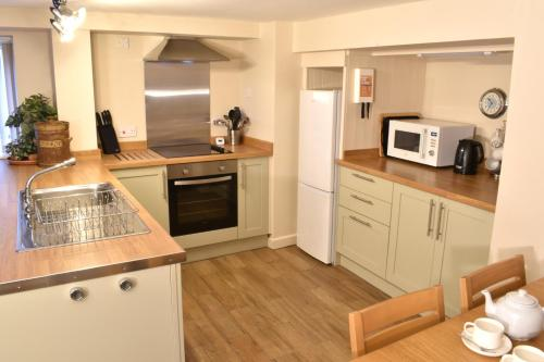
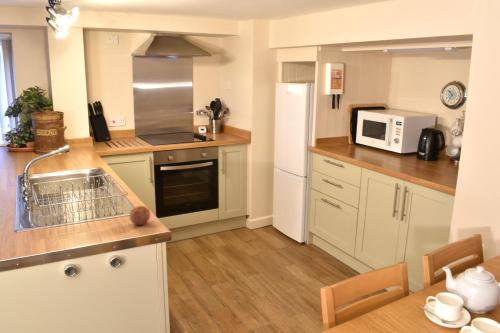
+ apple [129,205,151,226]
